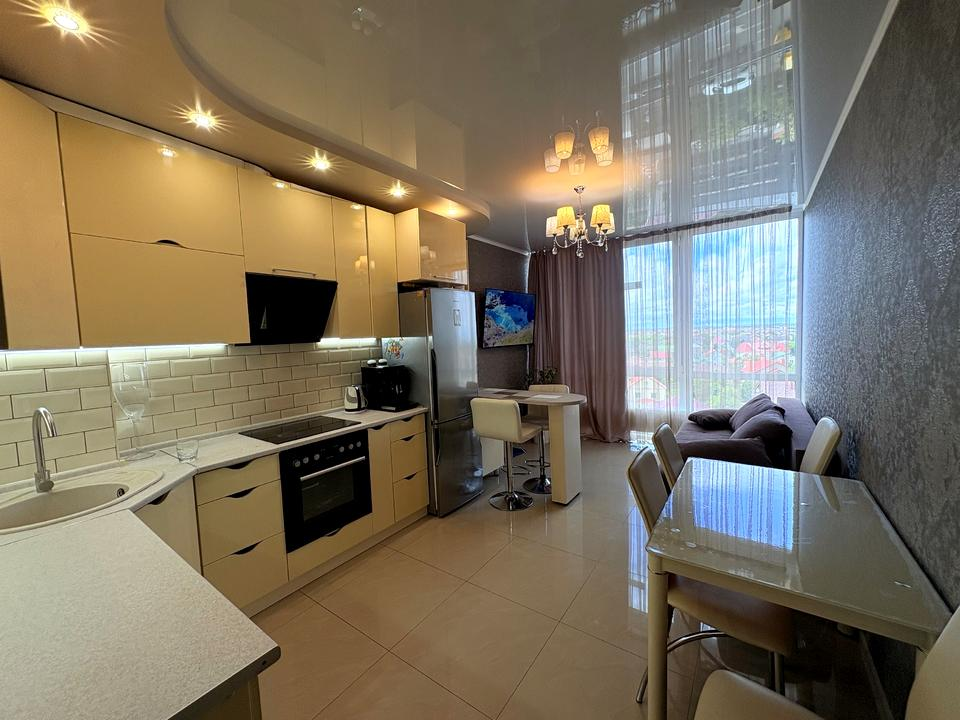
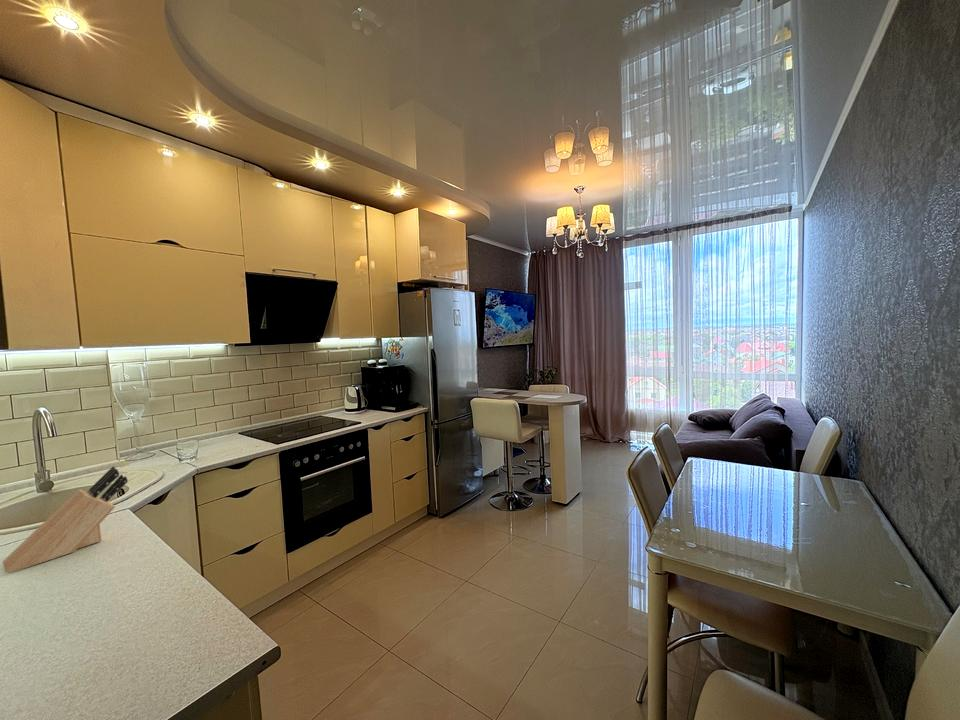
+ knife block [1,465,129,574]
